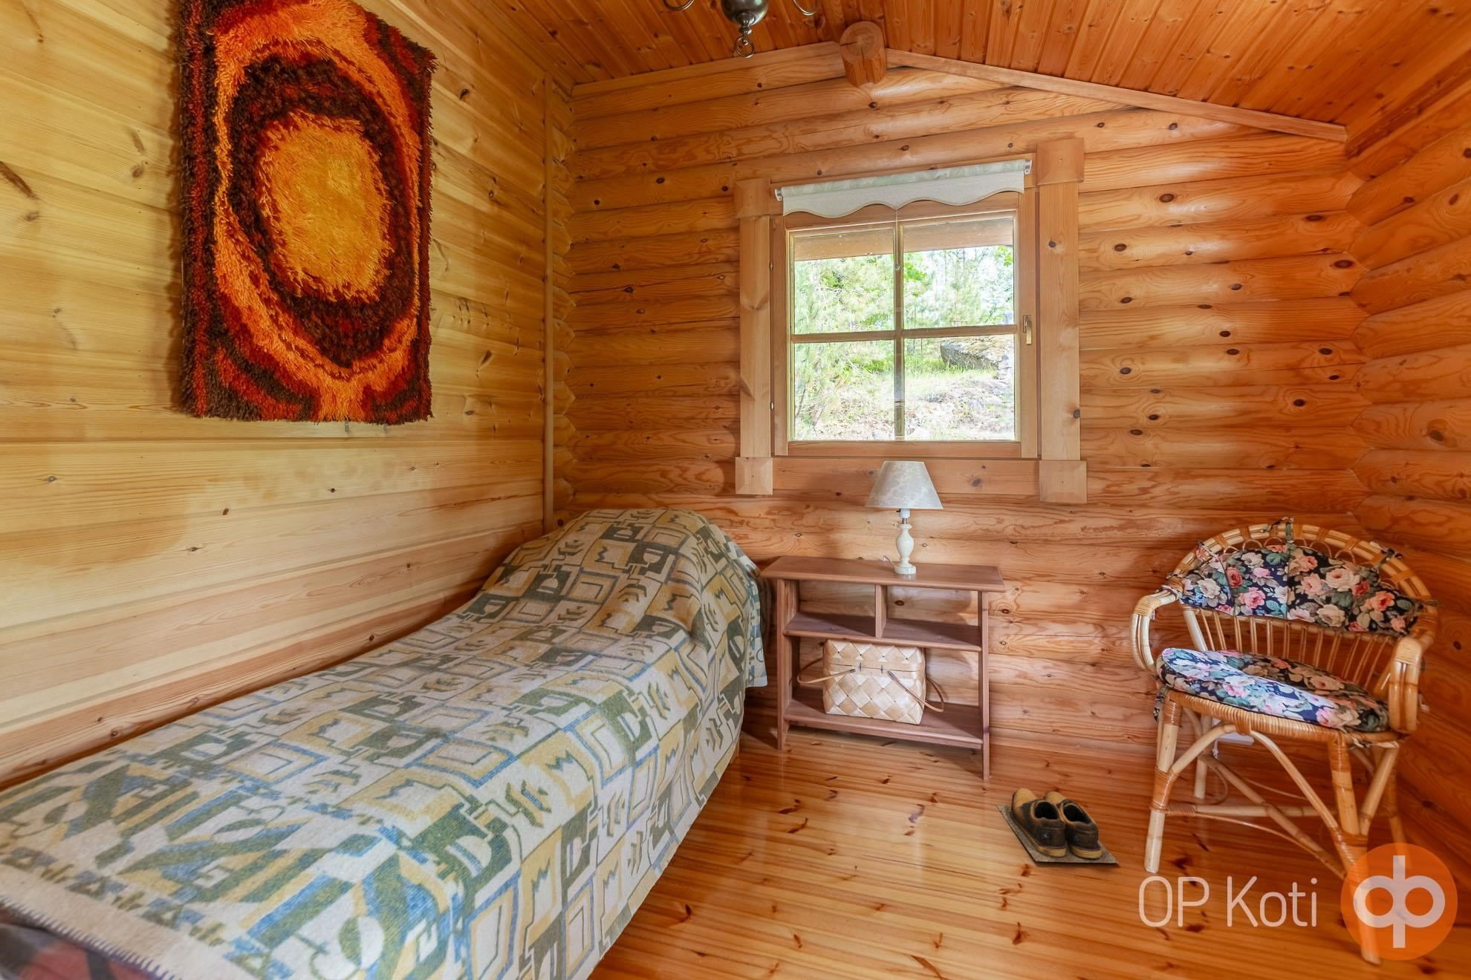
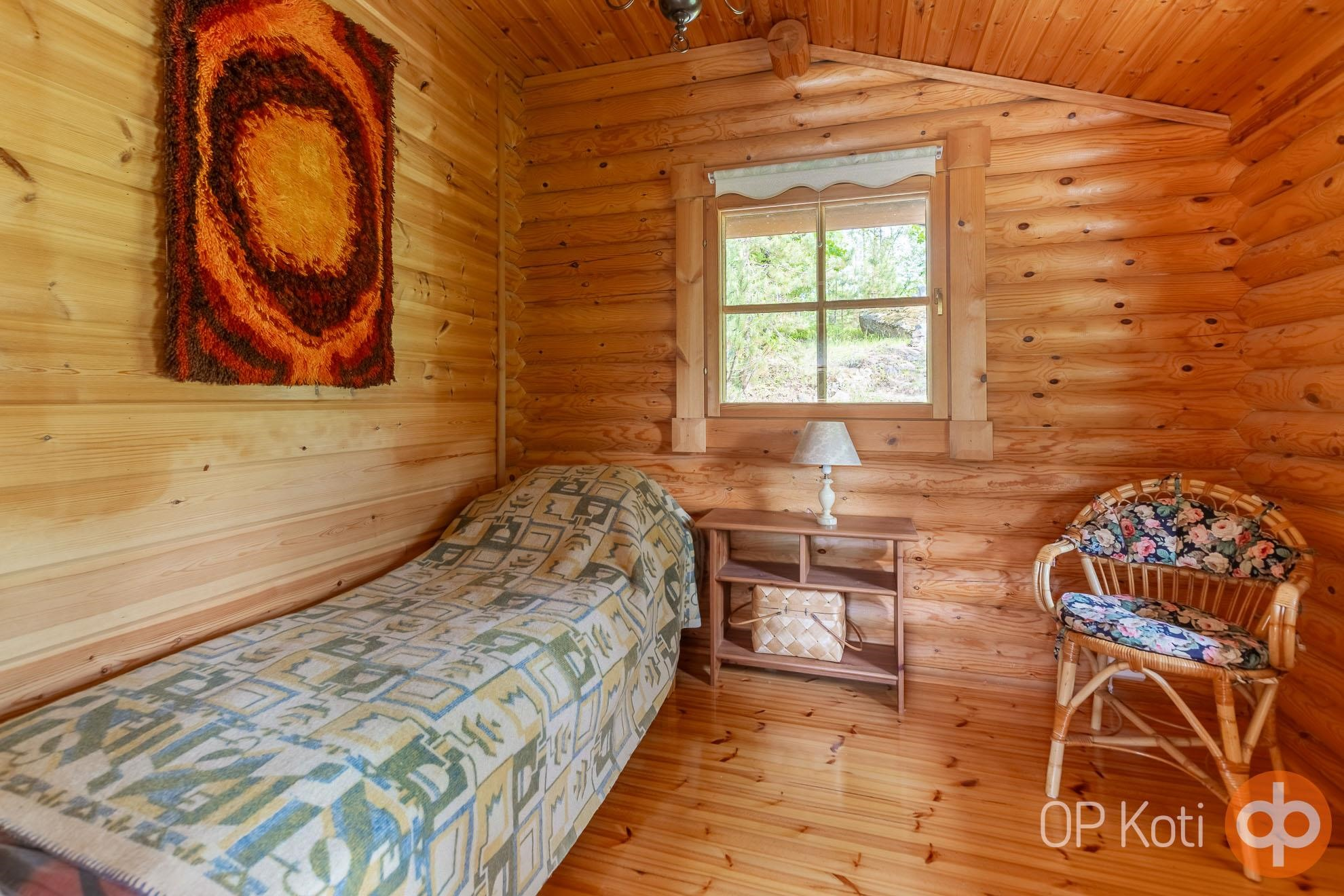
- shoes [995,788,1120,863]
